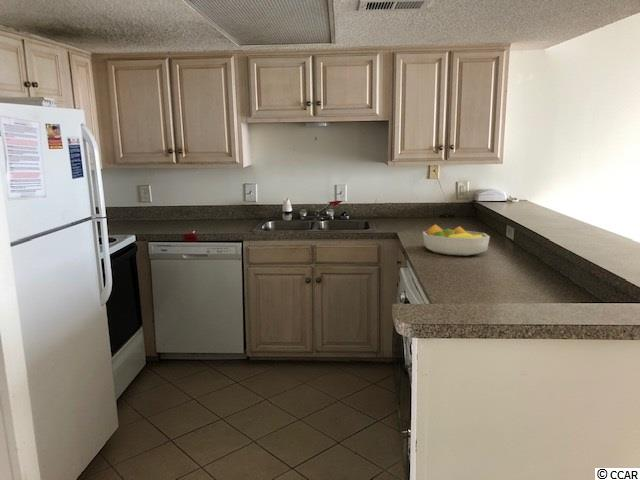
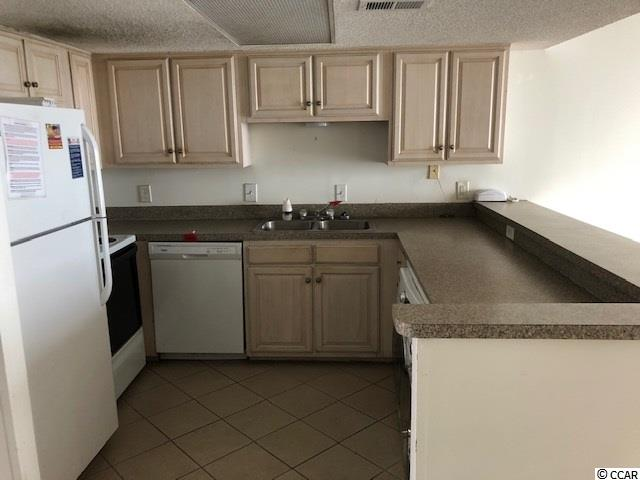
- fruit bowl [422,223,491,256]
